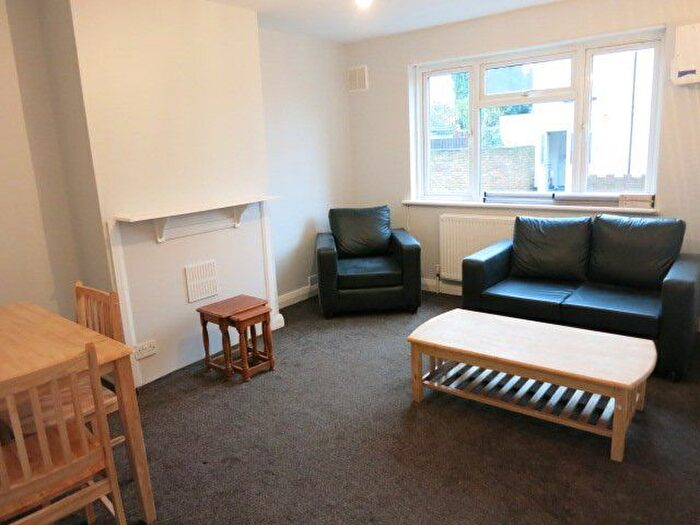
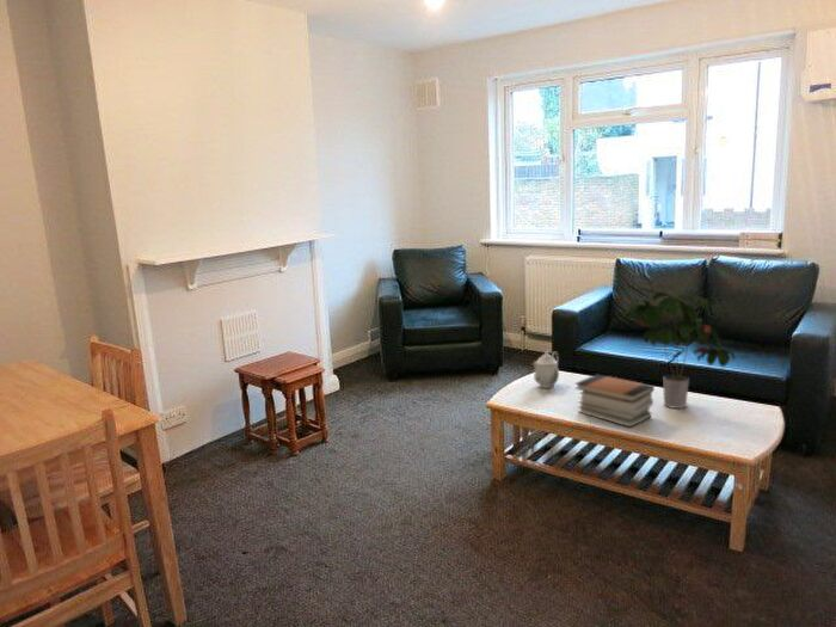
+ book stack [573,373,656,429]
+ teapot [531,350,560,389]
+ potted plant [623,291,736,410]
